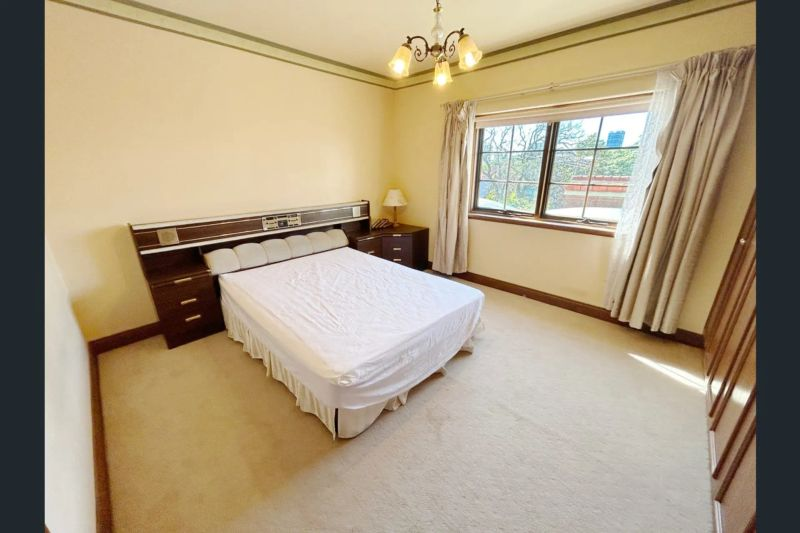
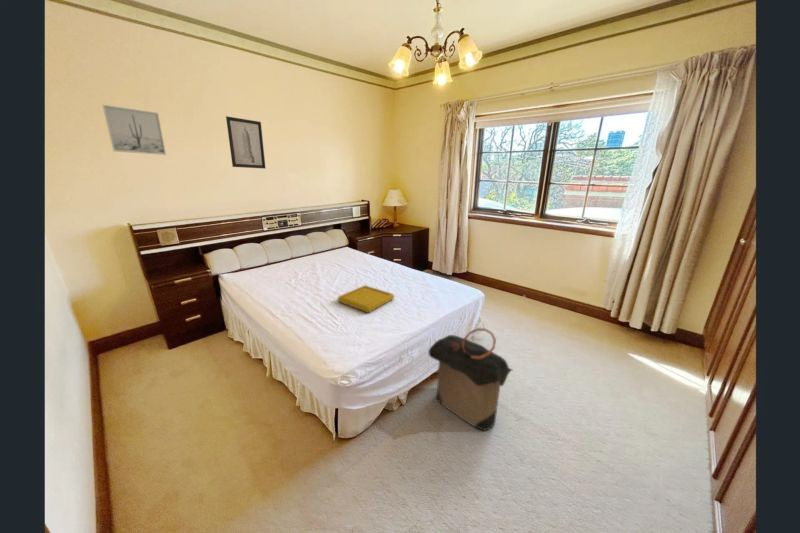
+ laundry hamper [428,327,513,432]
+ wall art [225,115,266,170]
+ wall art [102,104,167,156]
+ serving tray [337,284,396,314]
